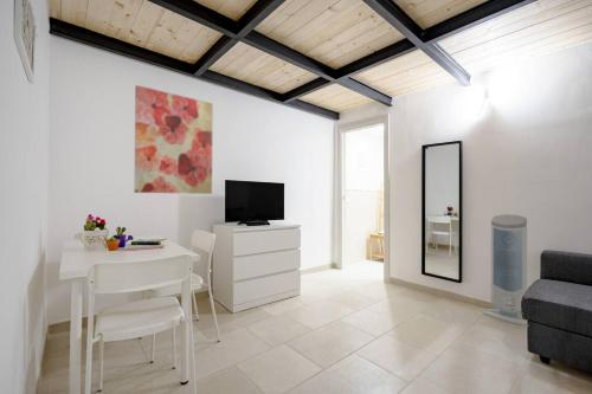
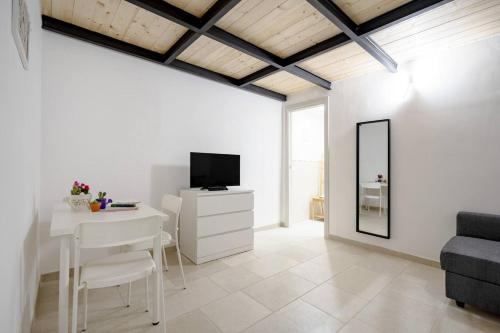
- air purifier [482,213,528,327]
- wall art [133,84,214,195]
